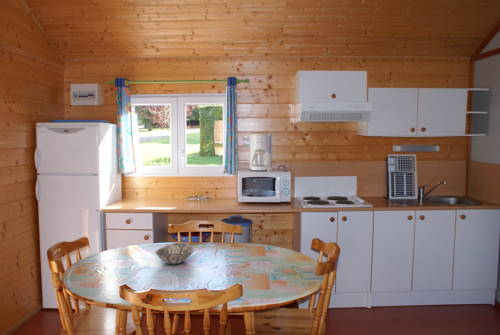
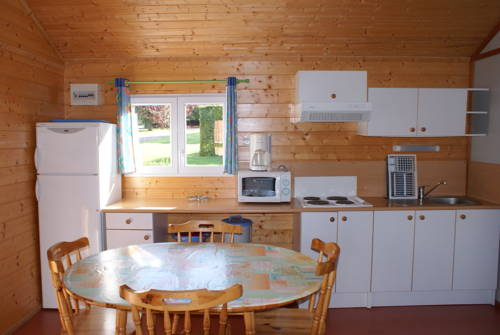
- decorative bowl [154,242,194,265]
